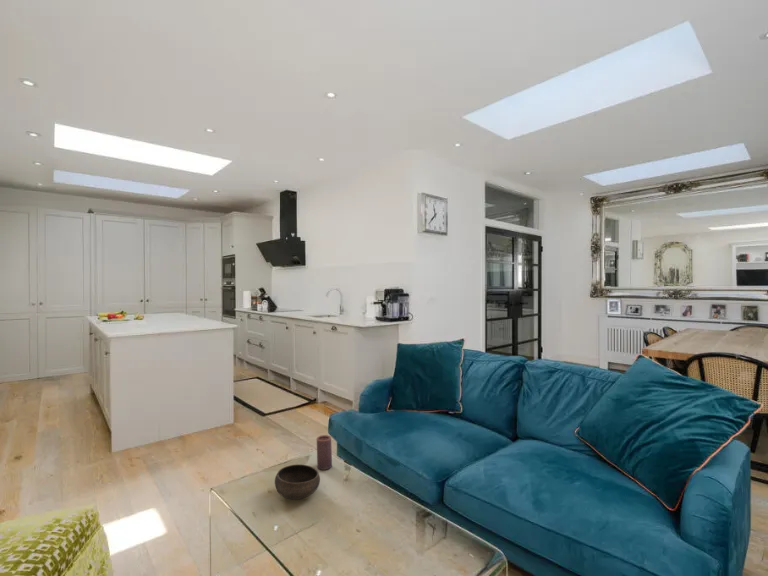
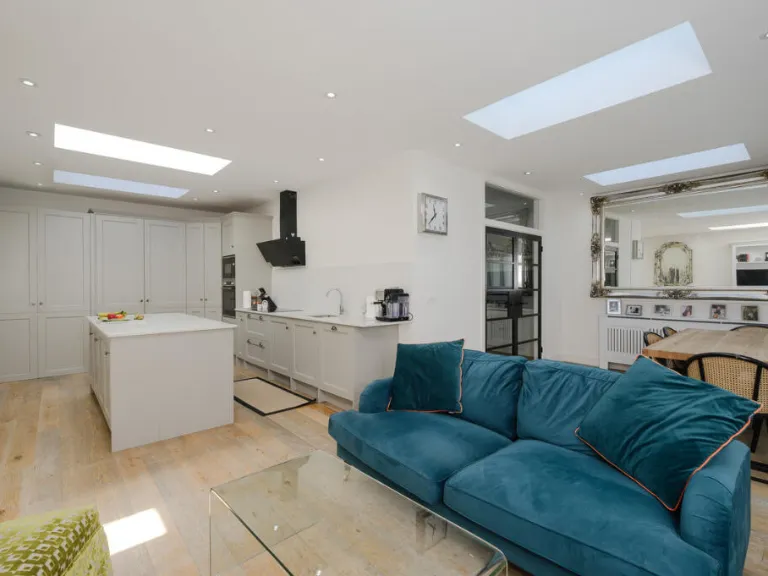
- bowl [274,463,321,501]
- candle [315,434,333,471]
